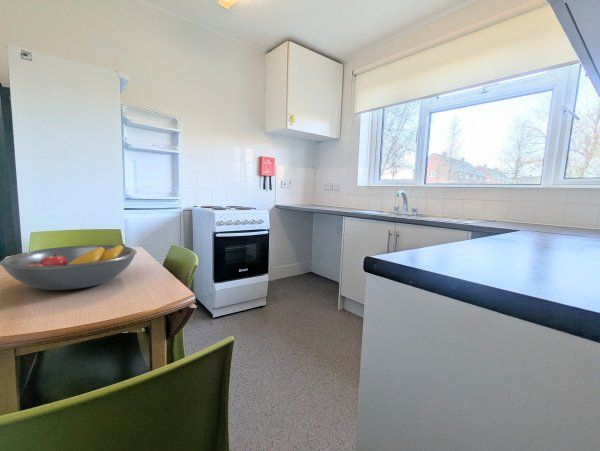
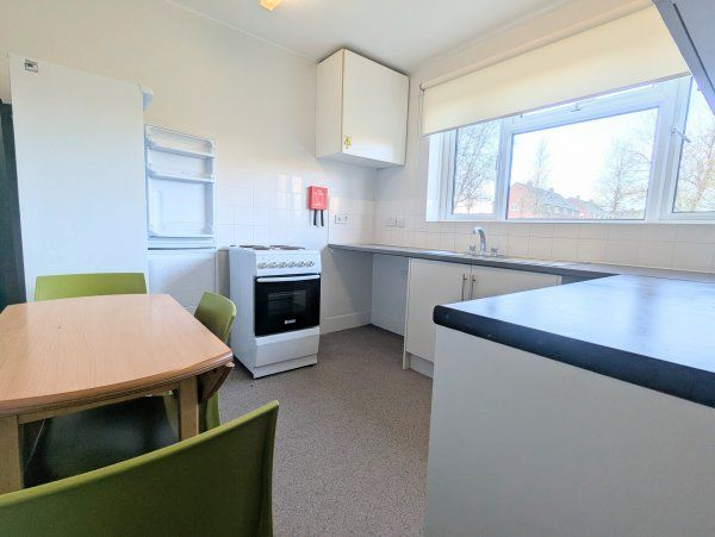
- fruit bowl [0,243,138,291]
